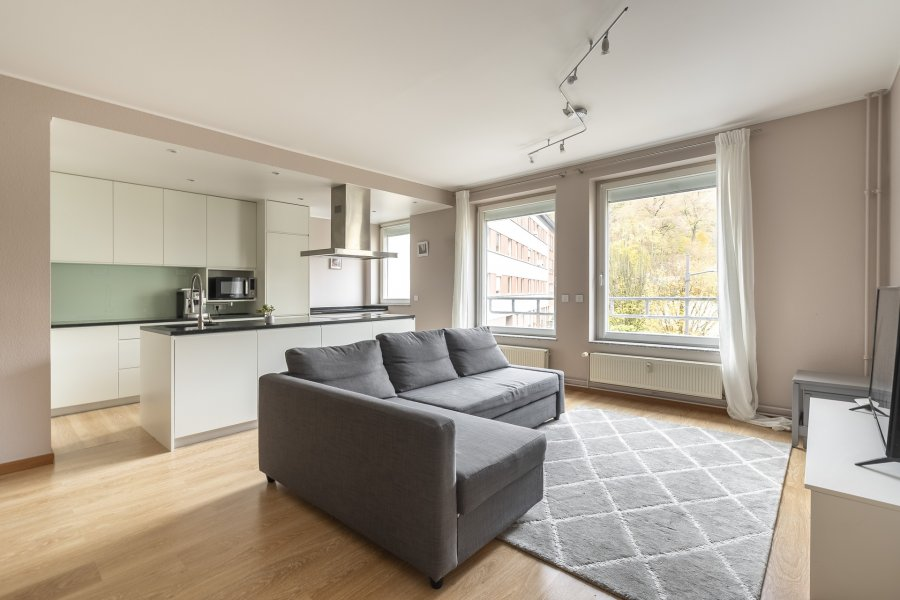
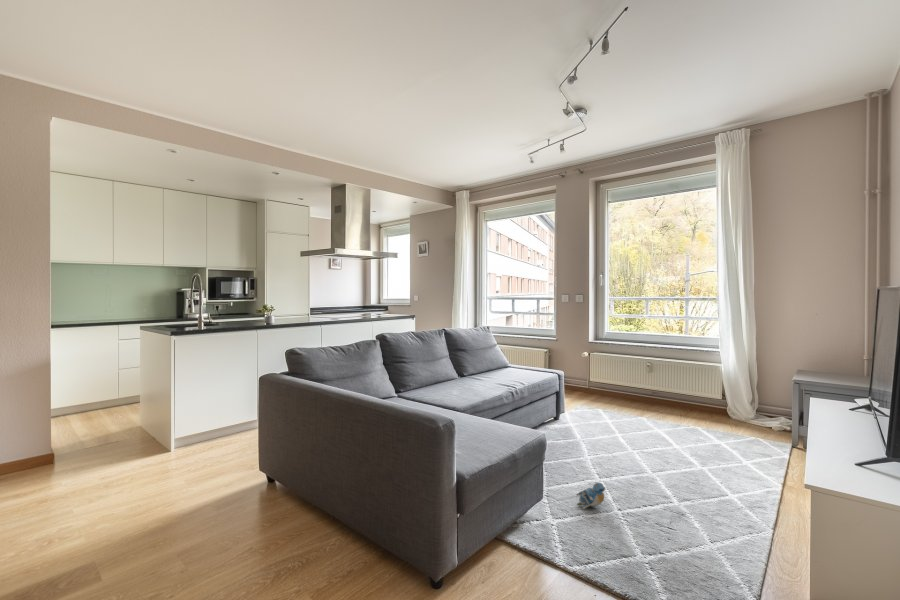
+ plush toy [576,482,606,510]
